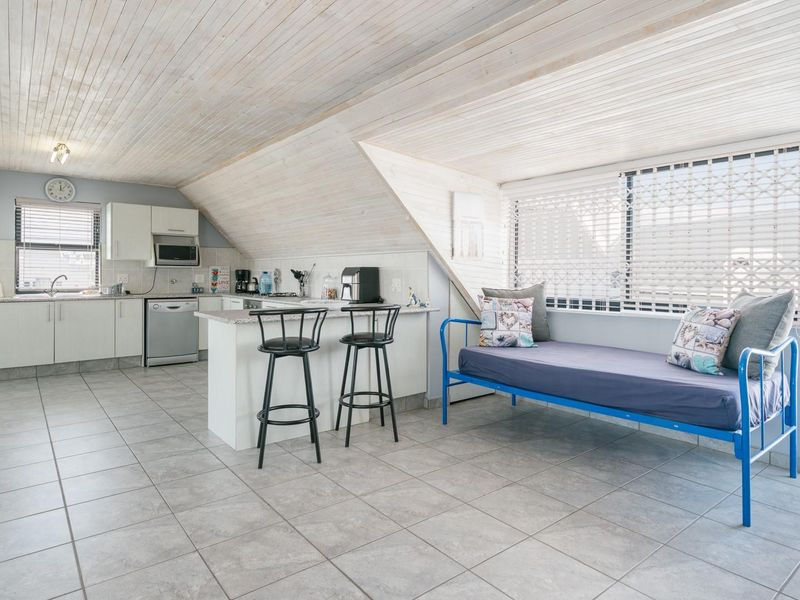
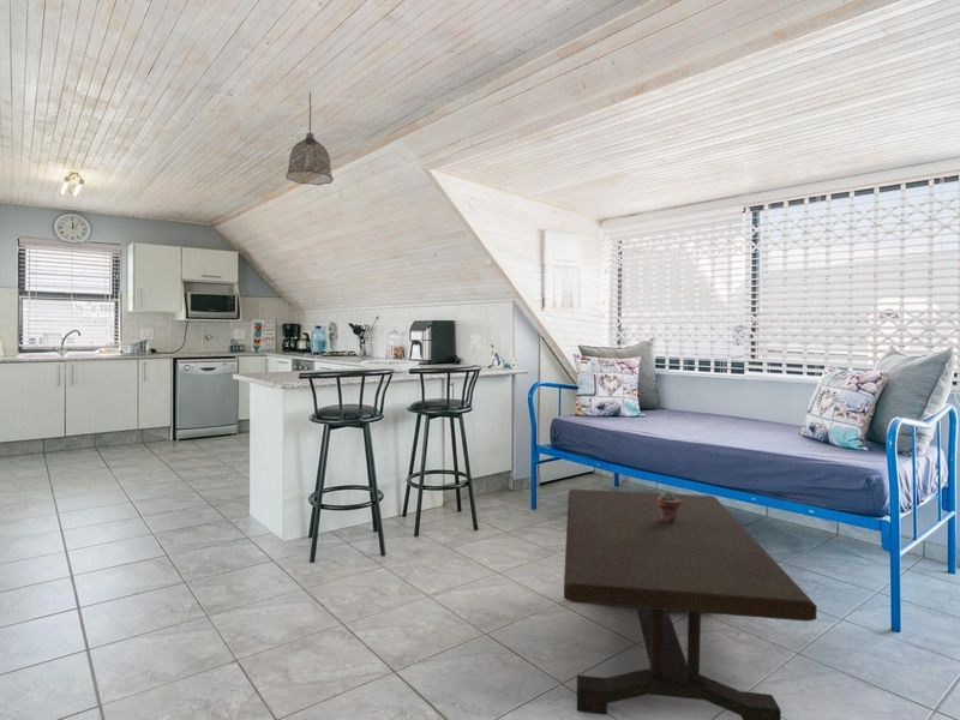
+ potted succulent [658,490,680,522]
+ pendant lamp [284,91,335,186]
+ coffee table [563,488,818,720]
